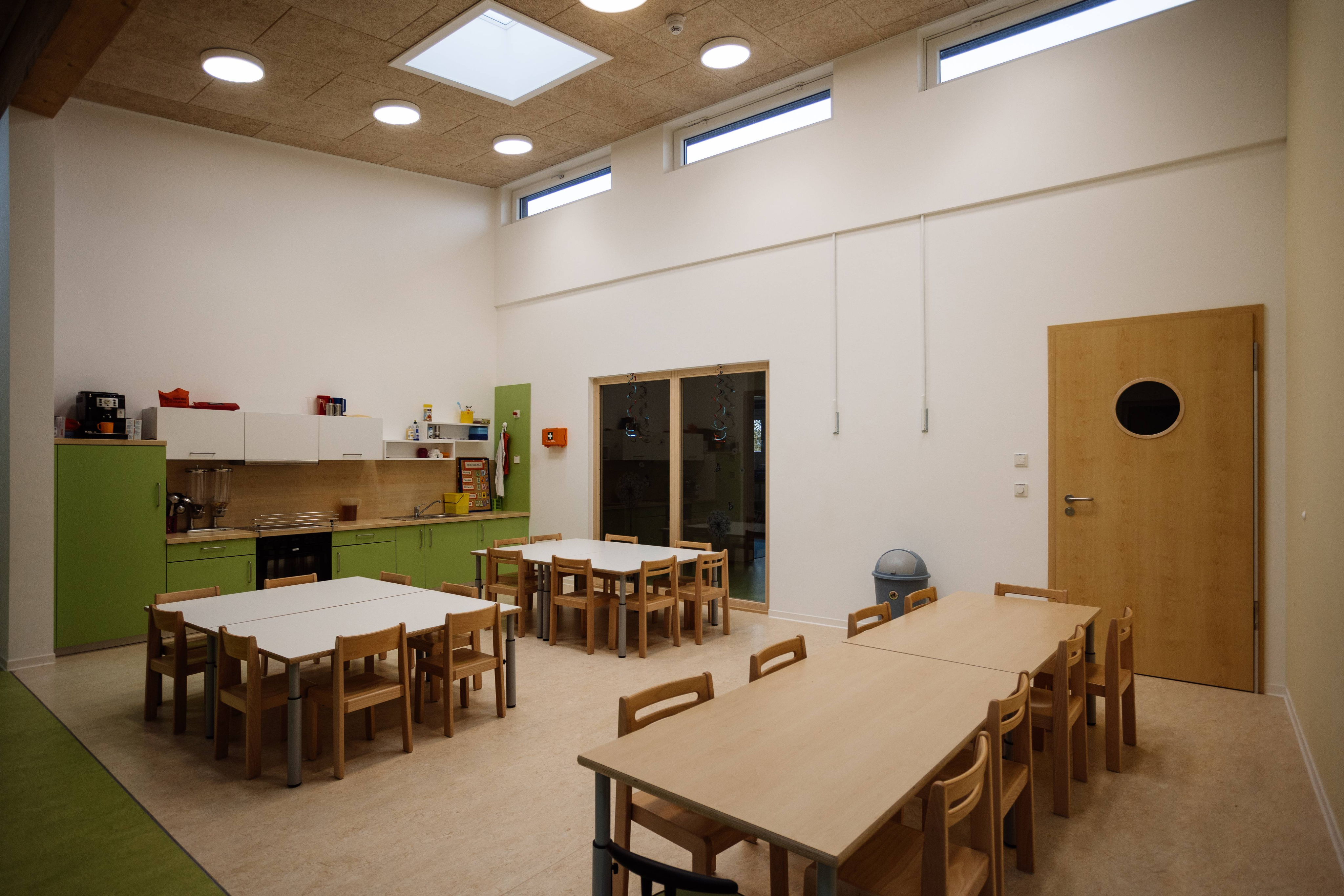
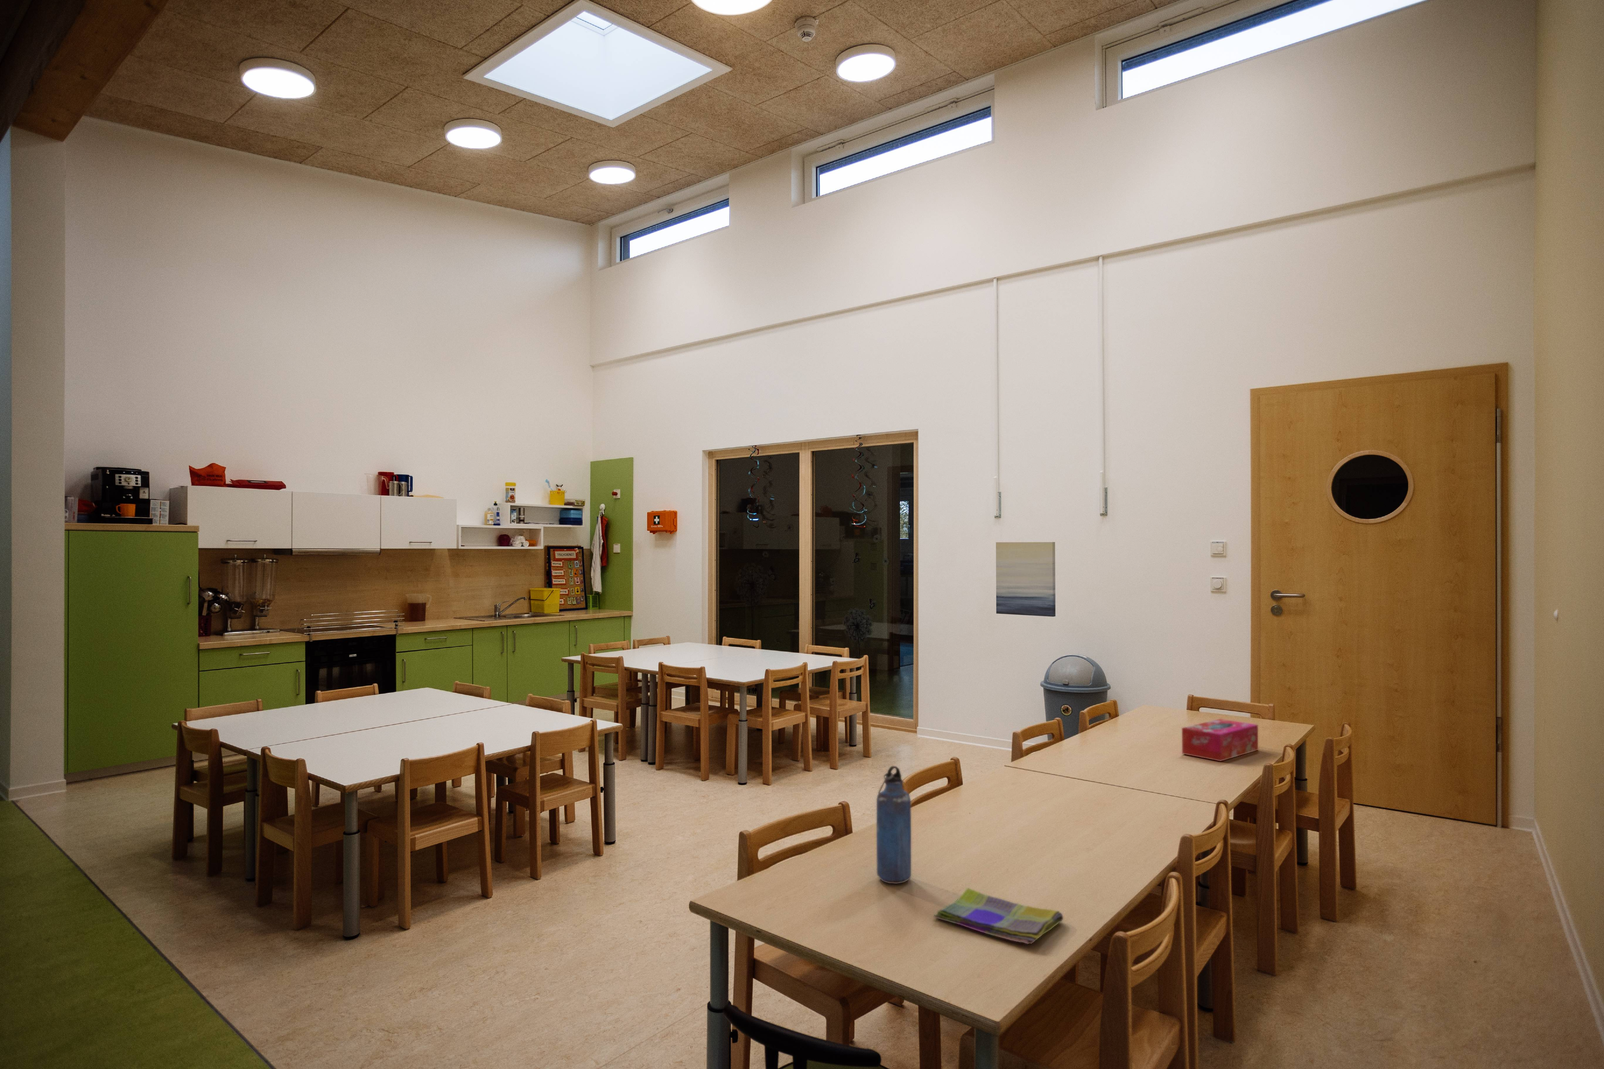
+ dish towel [933,888,1063,945]
+ wall art [995,542,1056,617]
+ tissue box [1182,718,1259,761]
+ water bottle [876,766,912,884]
